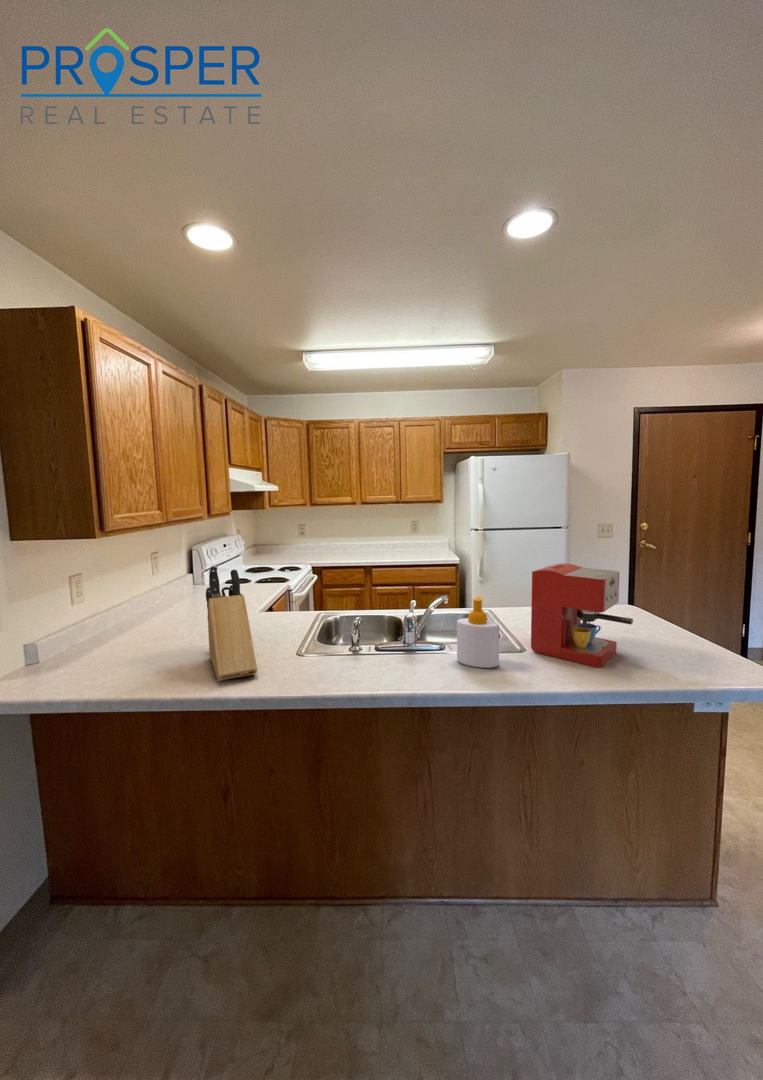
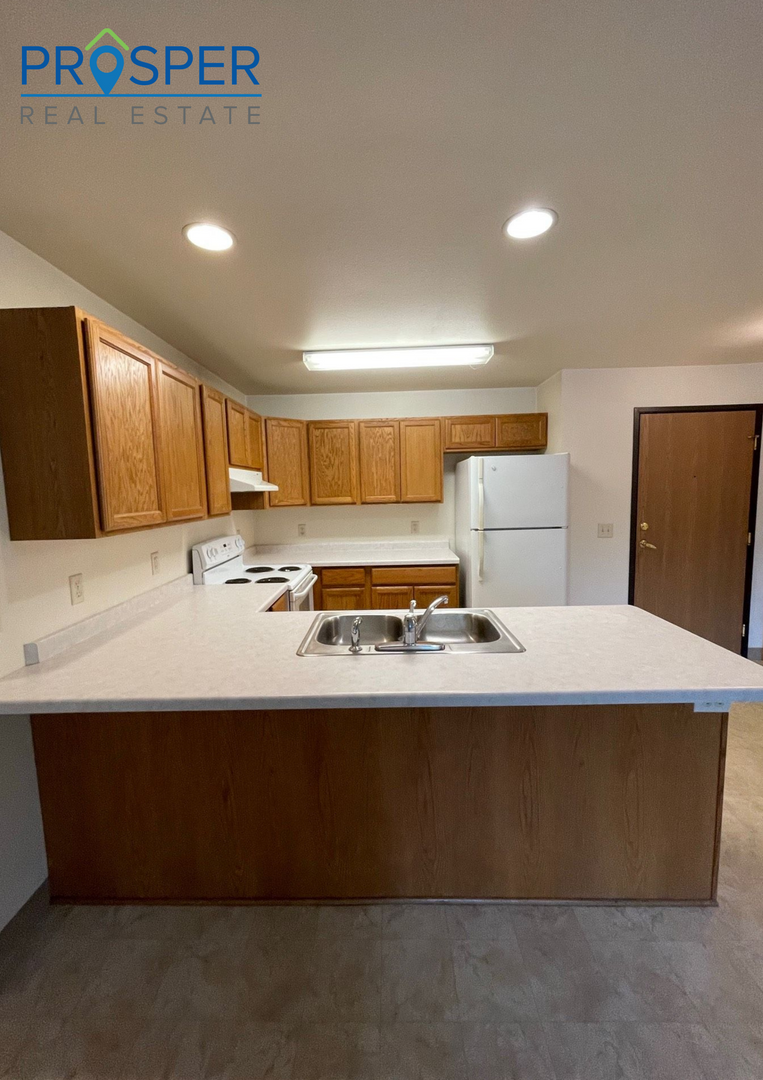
- coffee maker [530,563,634,669]
- soap bottle [456,596,500,669]
- knife block [205,565,258,682]
